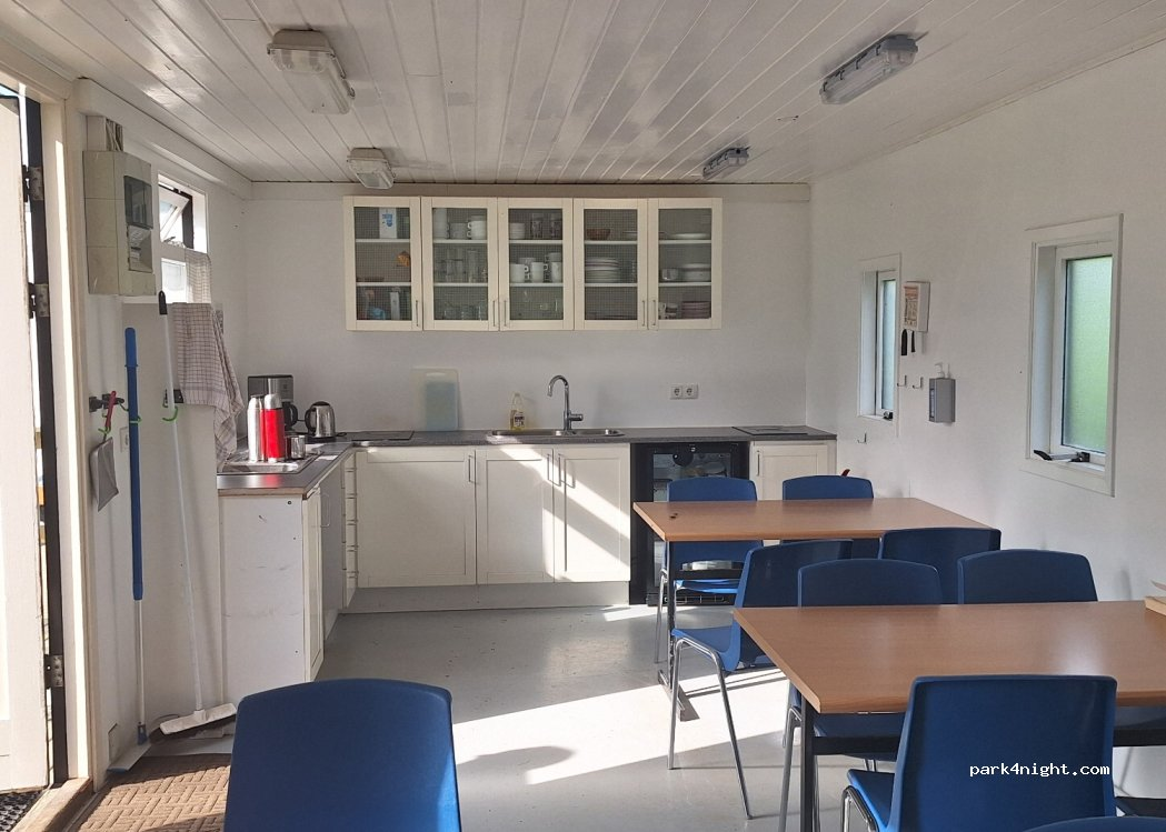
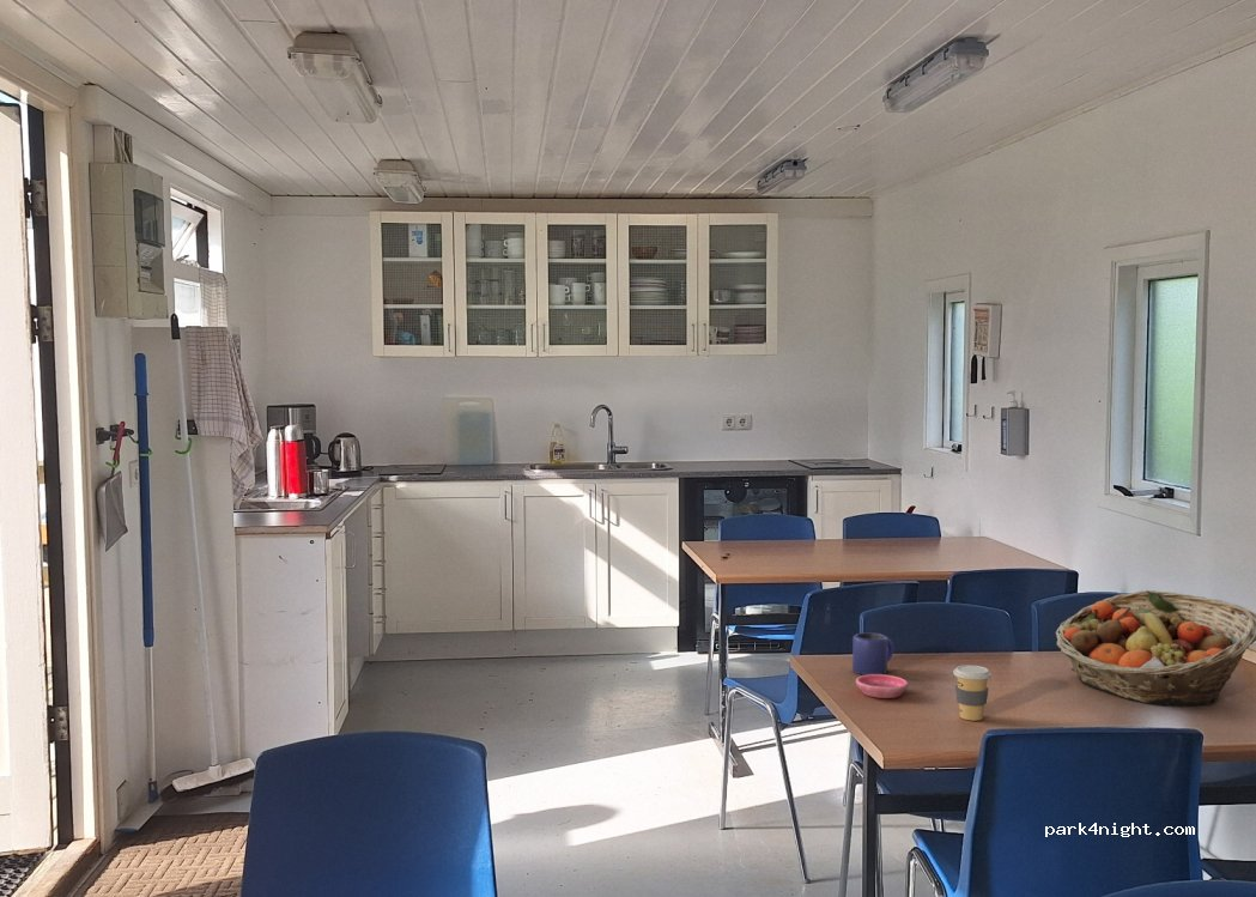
+ coffee cup [952,665,993,722]
+ saucer [855,673,909,699]
+ mug [851,631,894,675]
+ fruit basket [1054,589,1256,707]
